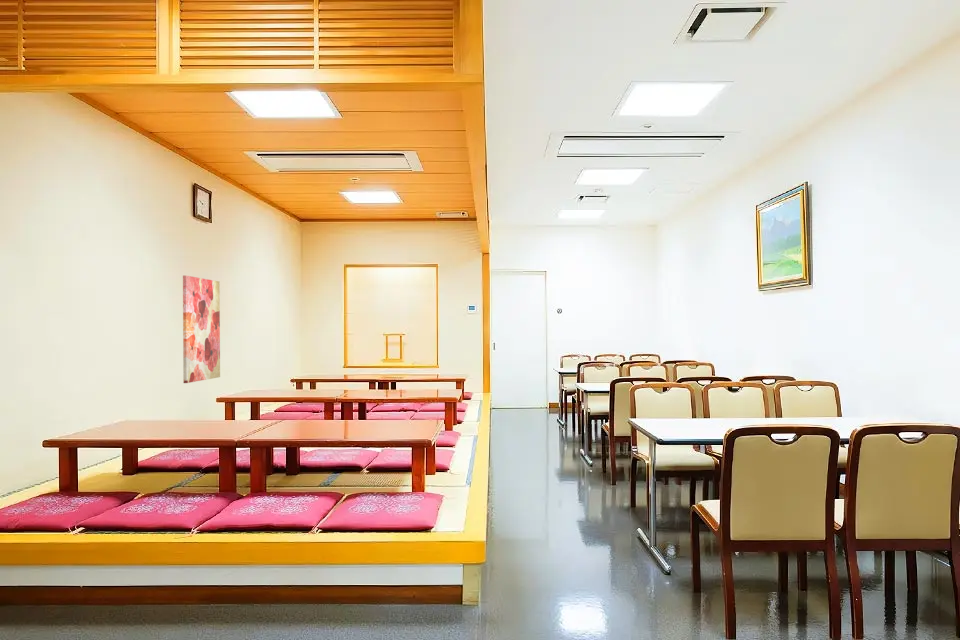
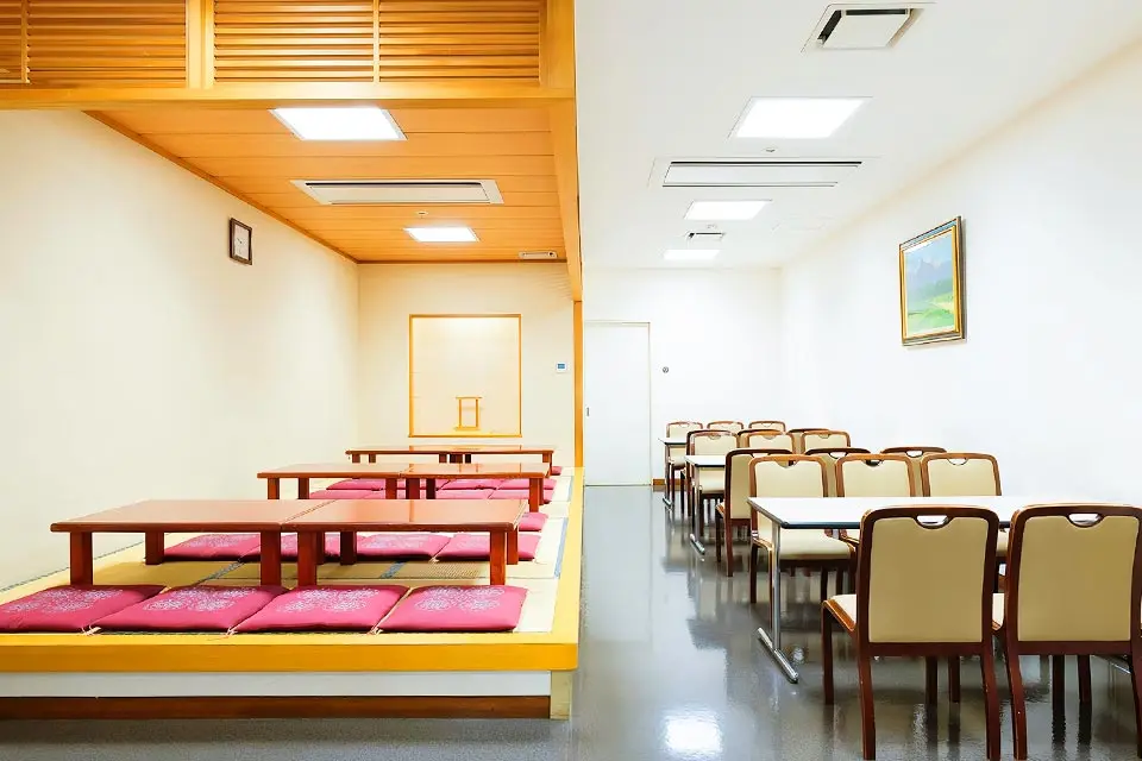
- wall art [182,275,221,384]
